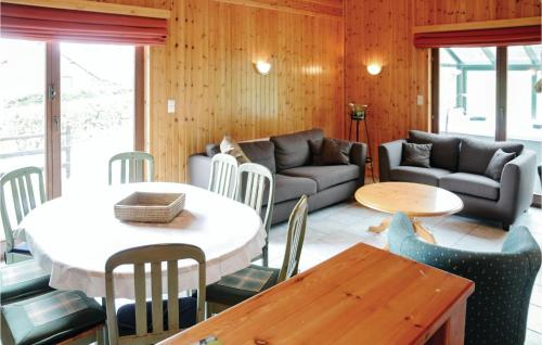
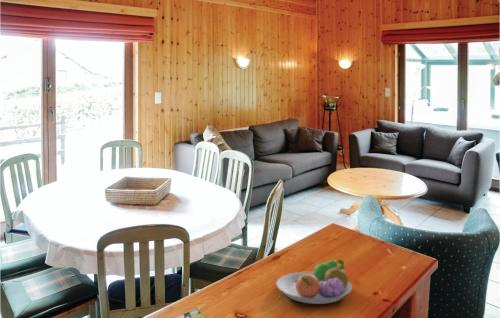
+ fruit bowl [275,259,353,305]
